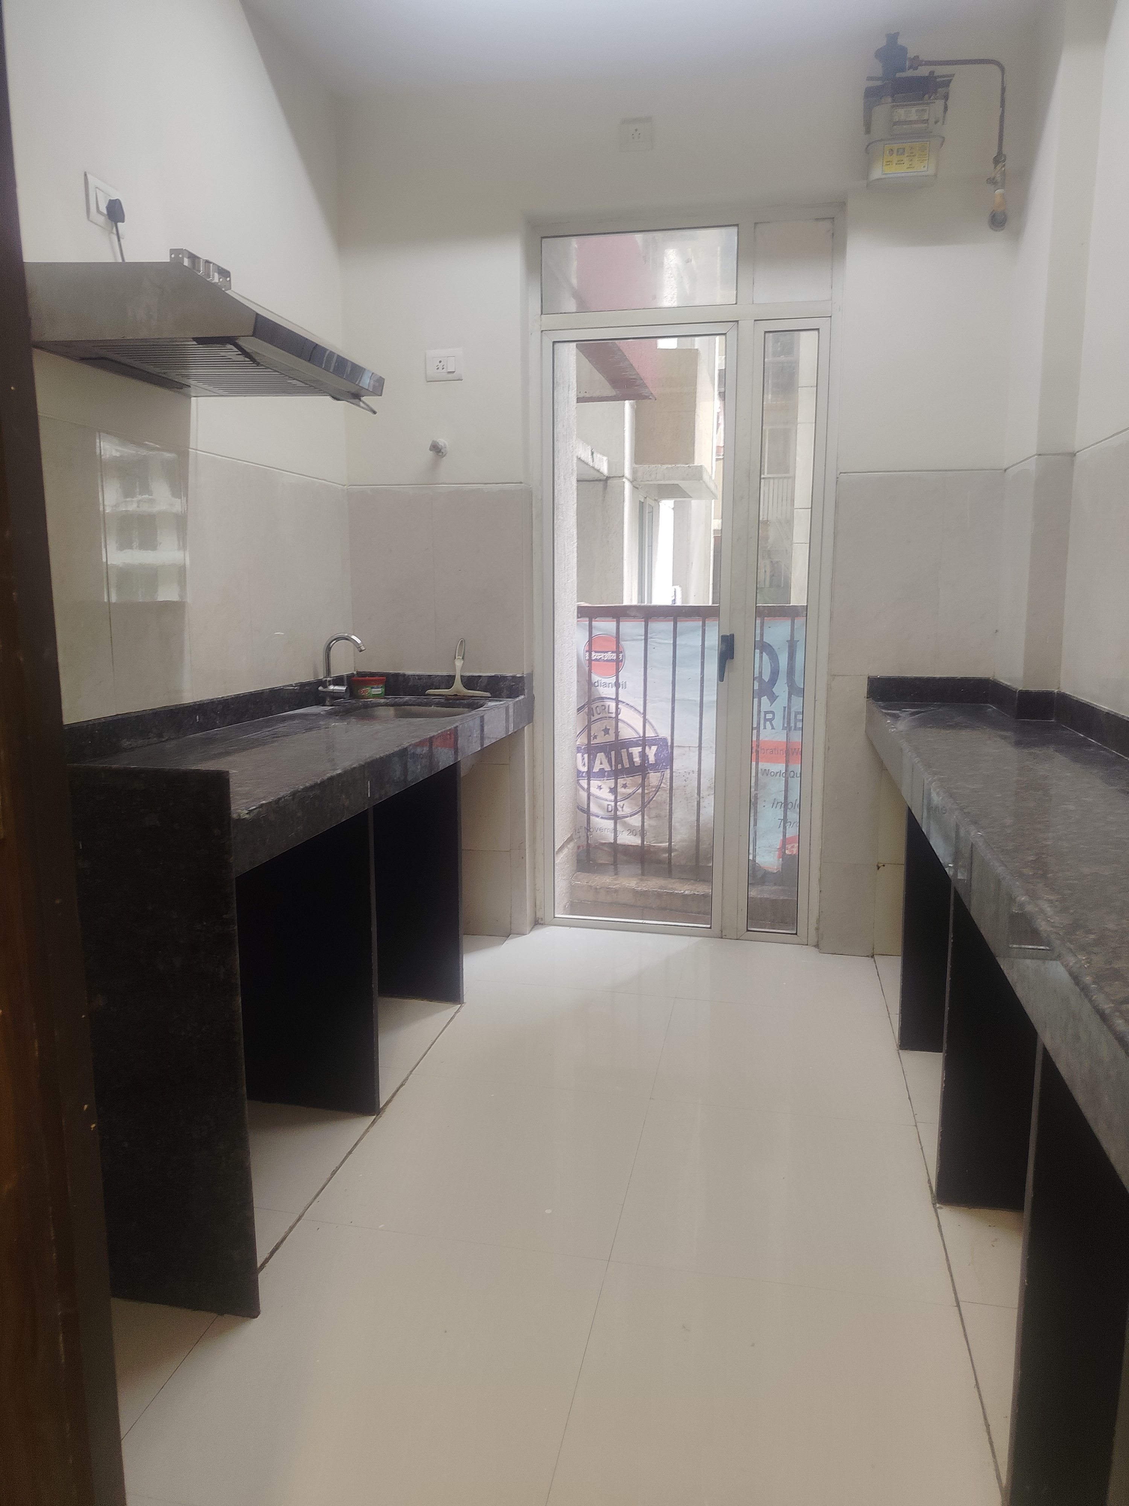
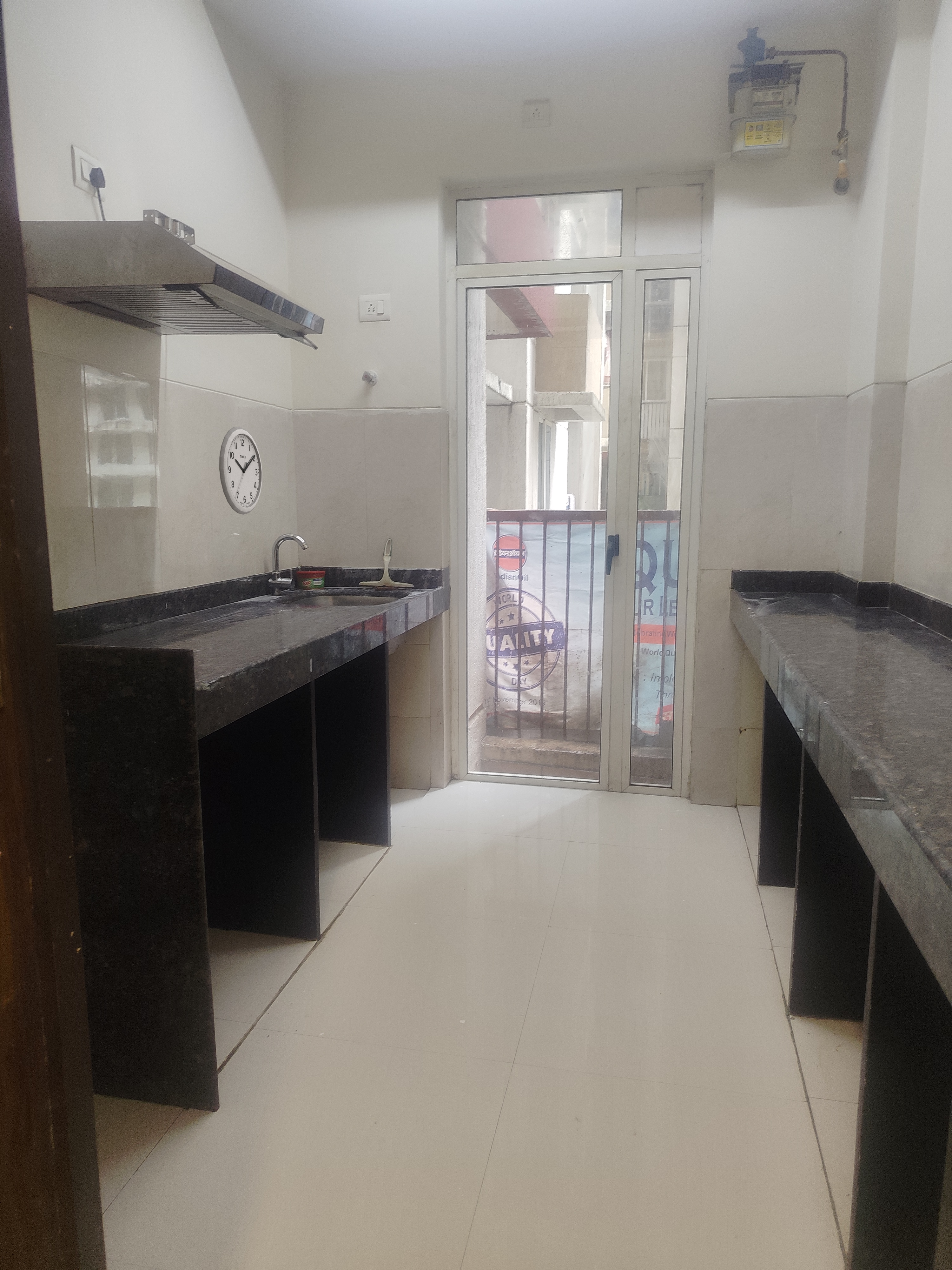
+ wall clock [219,426,263,515]
